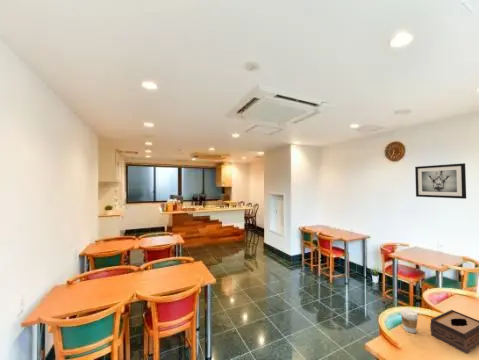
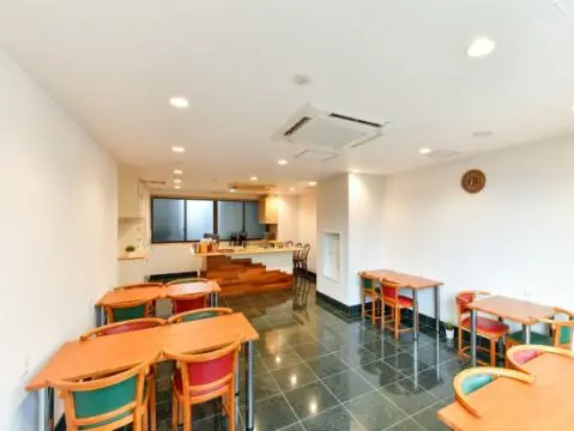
- wall art [414,162,467,200]
- tissue box [429,309,479,354]
- coffee cup [400,307,419,334]
